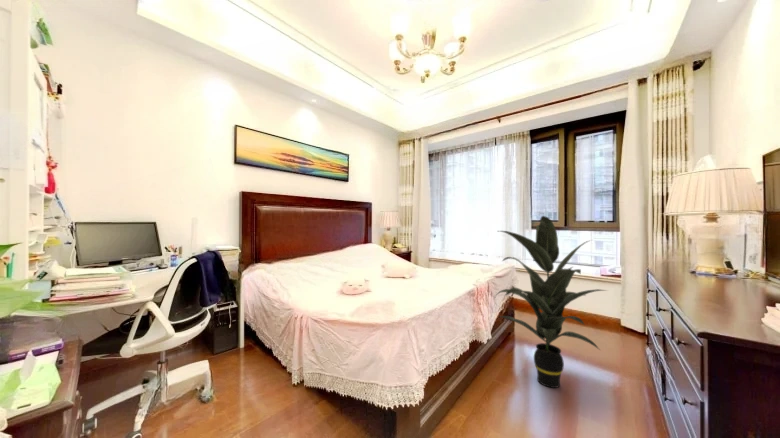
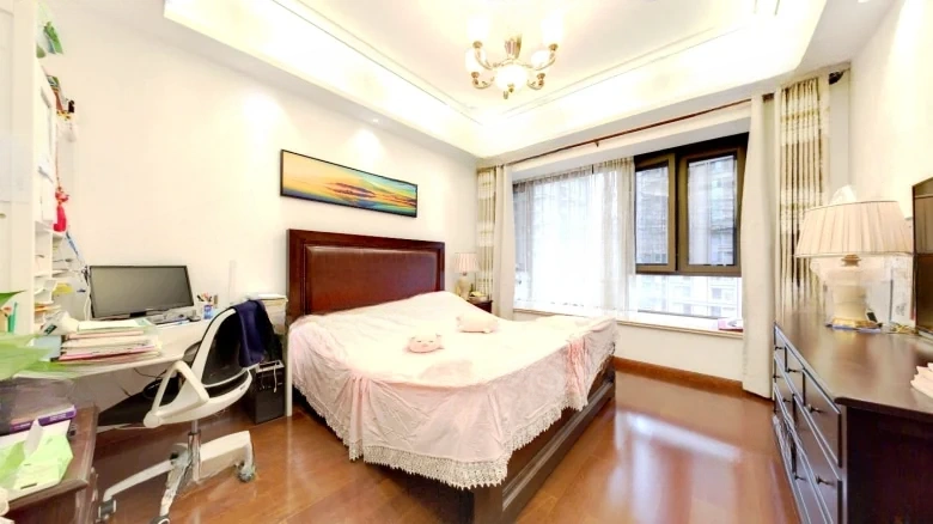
- indoor plant [493,215,610,389]
